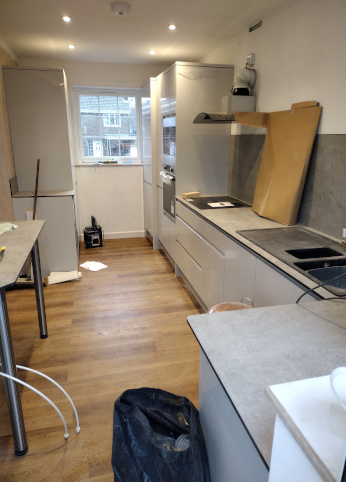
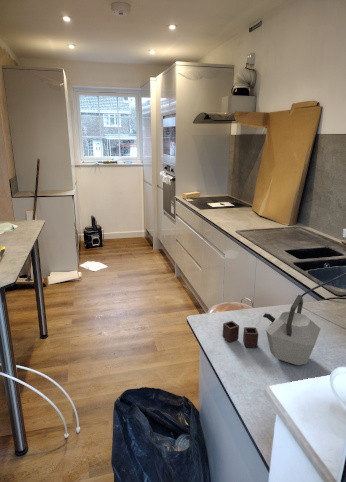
+ kettle [222,294,321,366]
